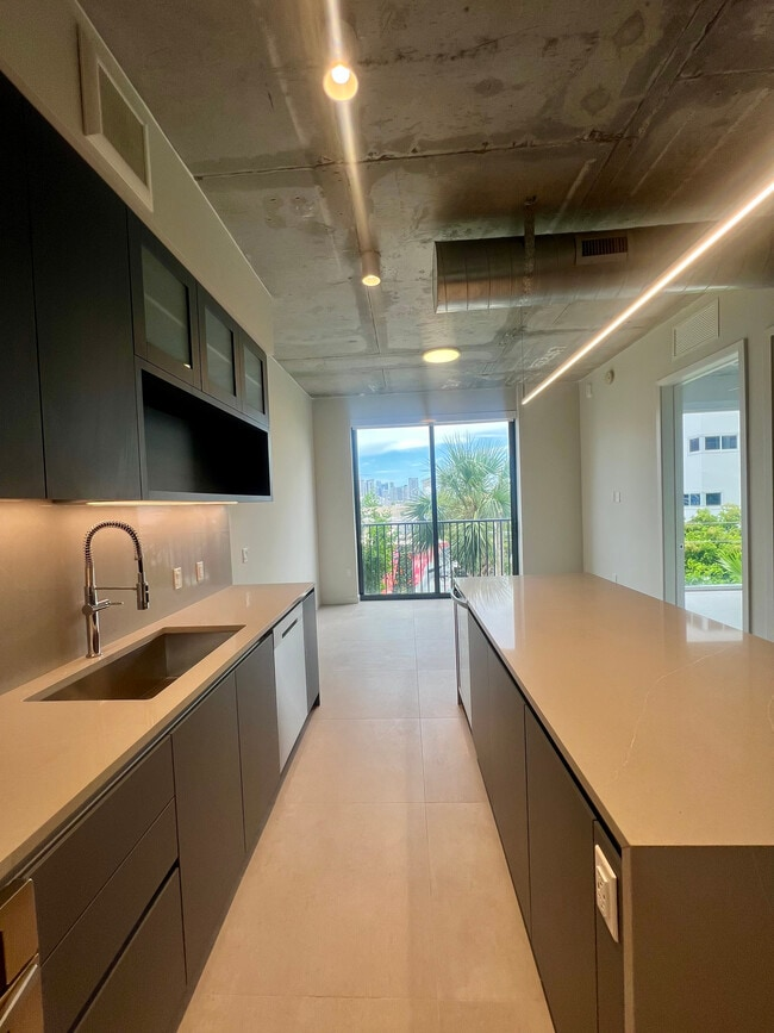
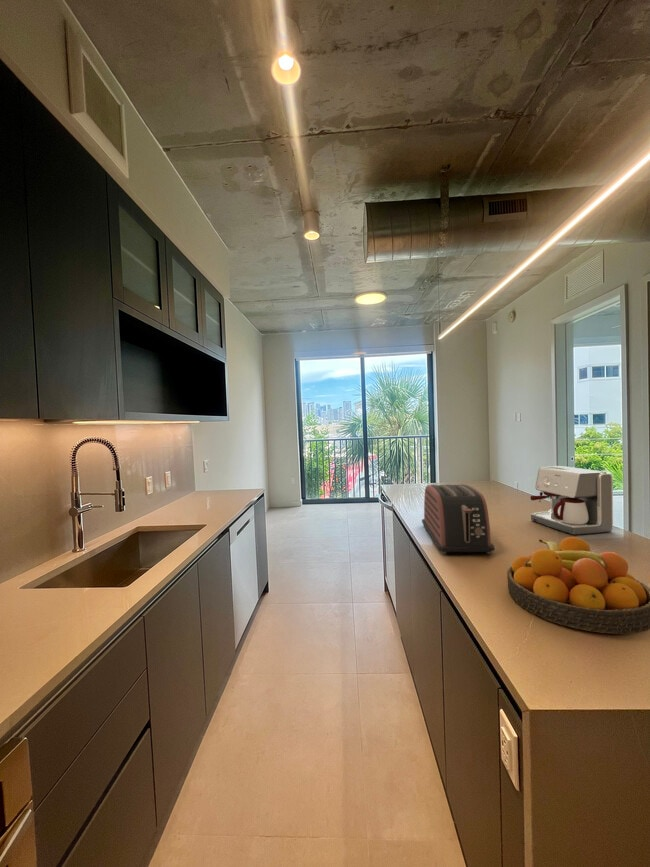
+ fruit bowl [506,536,650,635]
+ coffee maker [529,465,614,536]
+ toaster [421,483,495,555]
